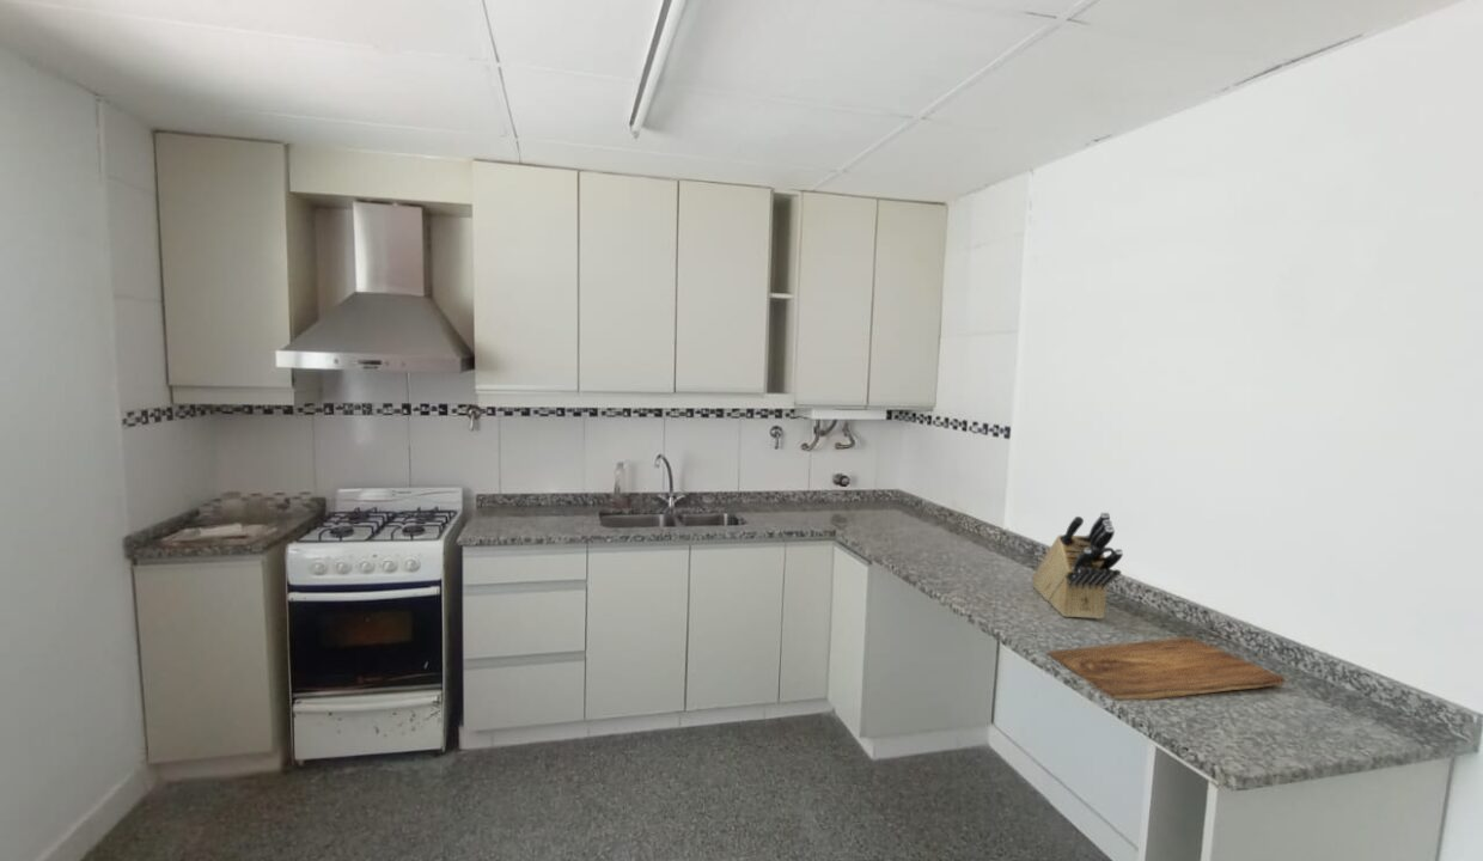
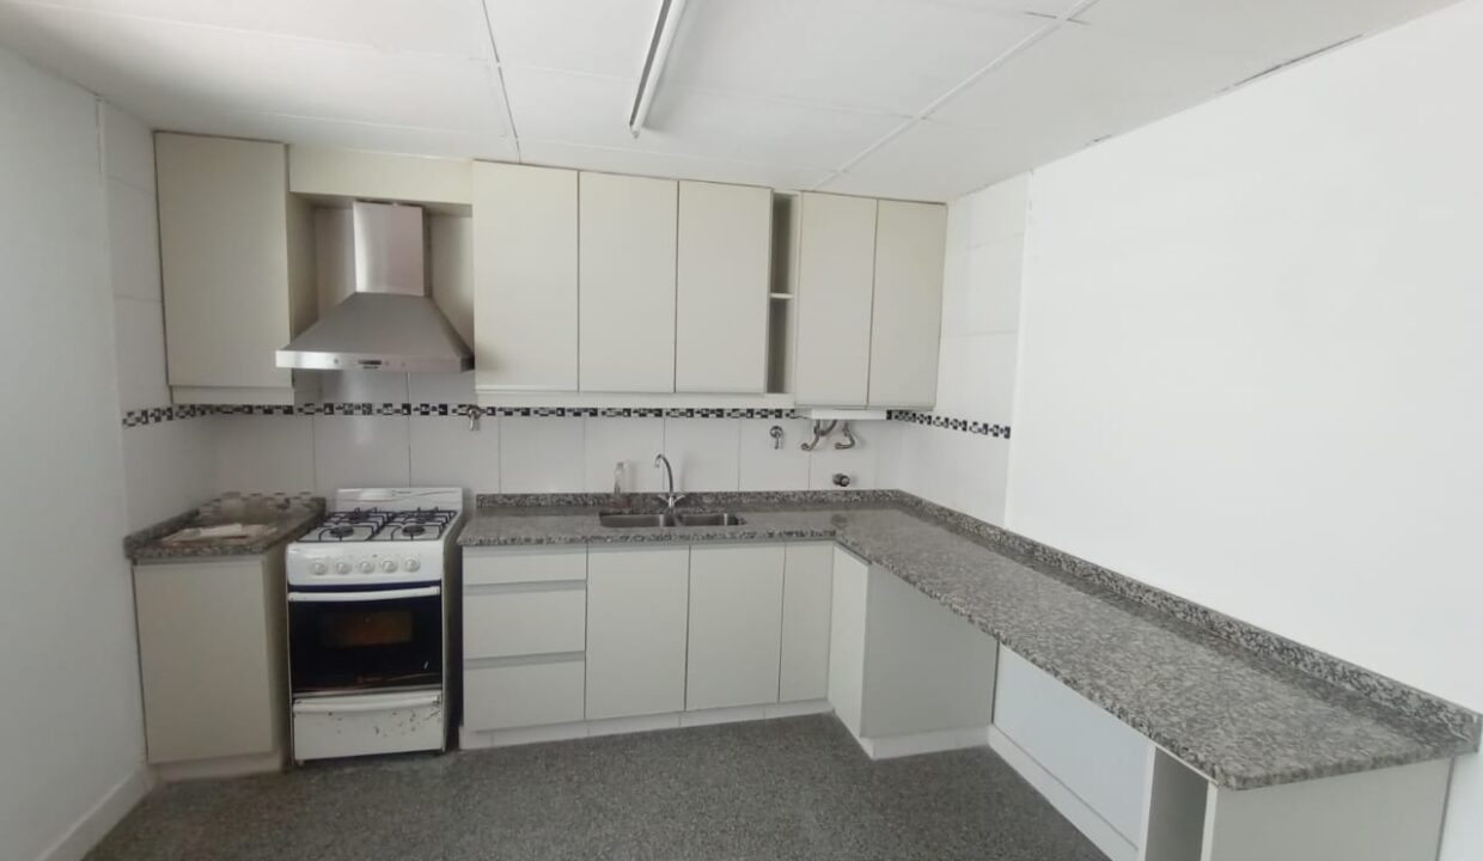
- knife block [1031,511,1124,619]
- cutting board [1048,635,1286,701]
